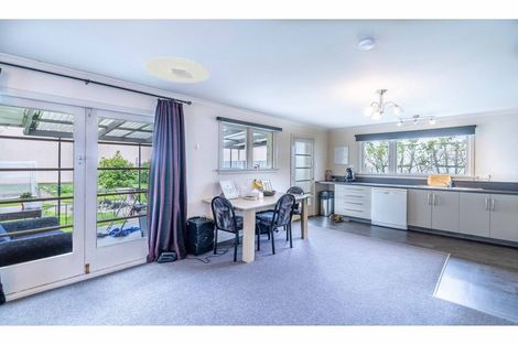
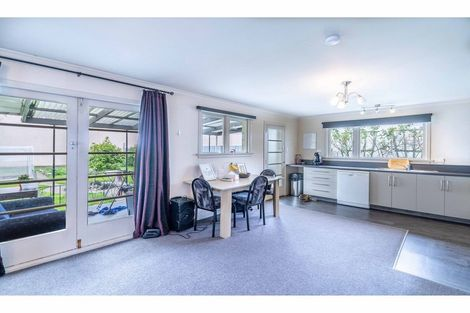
- ceiling light [142,56,211,84]
